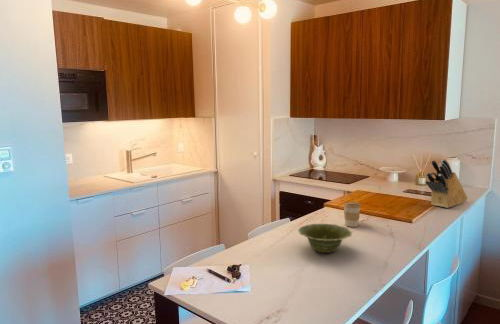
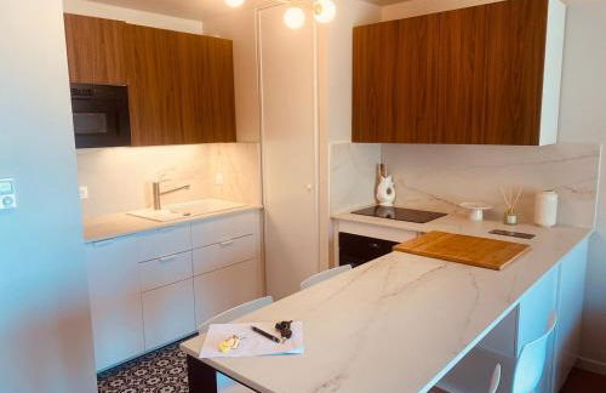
- dish [297,223,353,254]
- knife block [425,158,468,209]
- coffee cup [342,201,362,228]
